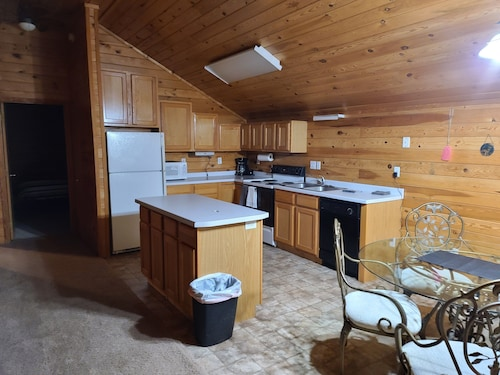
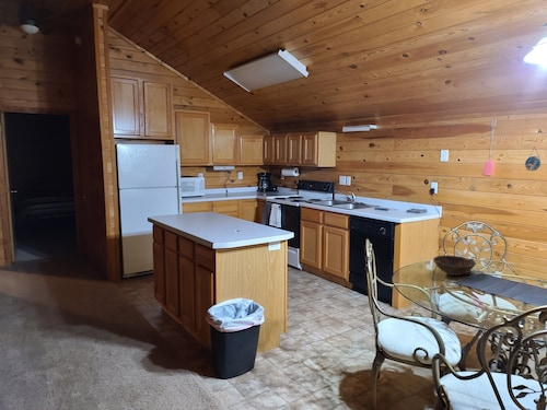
+ bowl [432,255,477,277]
